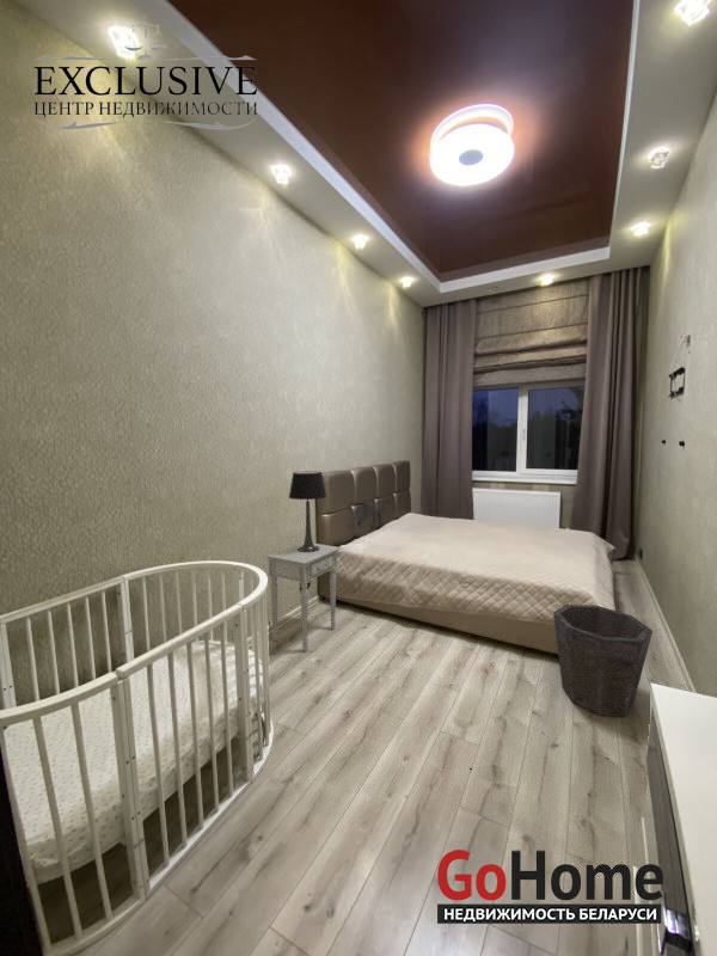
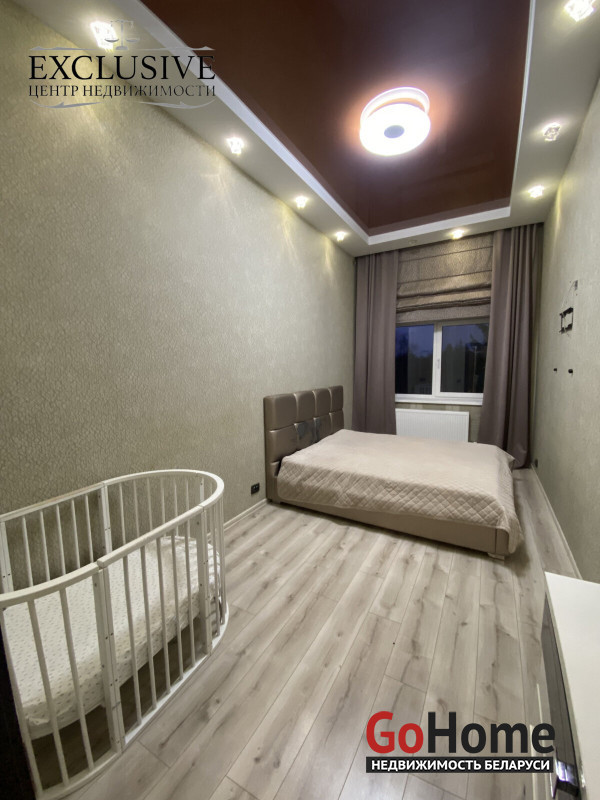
- table lamp [288,471,327,552]
- nightstand [265,541,342,652]
- waste bin [552,603,654,718]
